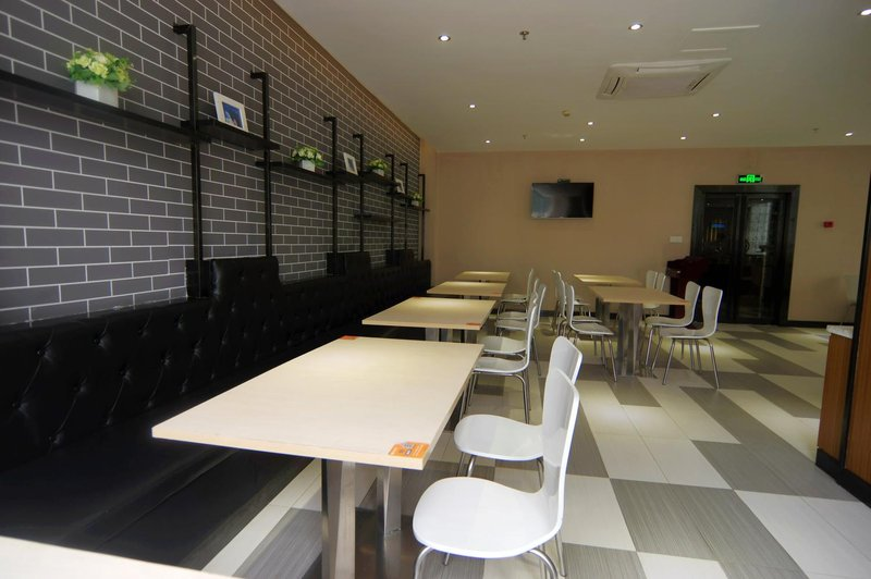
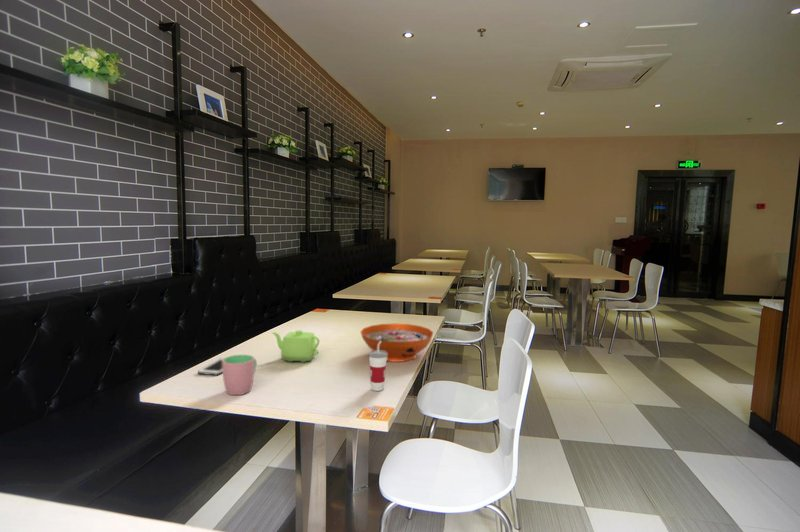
+ cup [222,354,258,396]
+ decorative bowl [360,322,434,363]
+ cup [368,341,387,392]
+ cell phone [197,357,224,376]
+ teapot [270,329,320,363]
